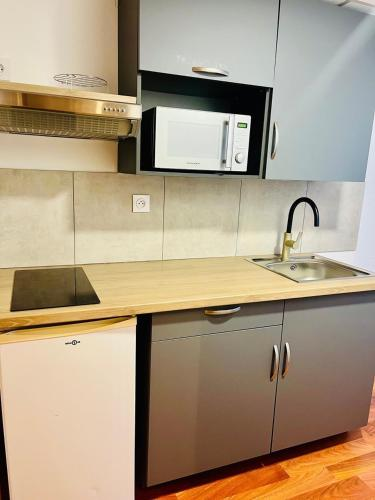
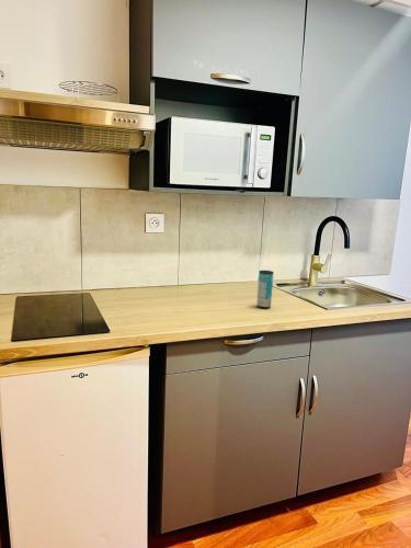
+ beverage can [255,270,275,309]
